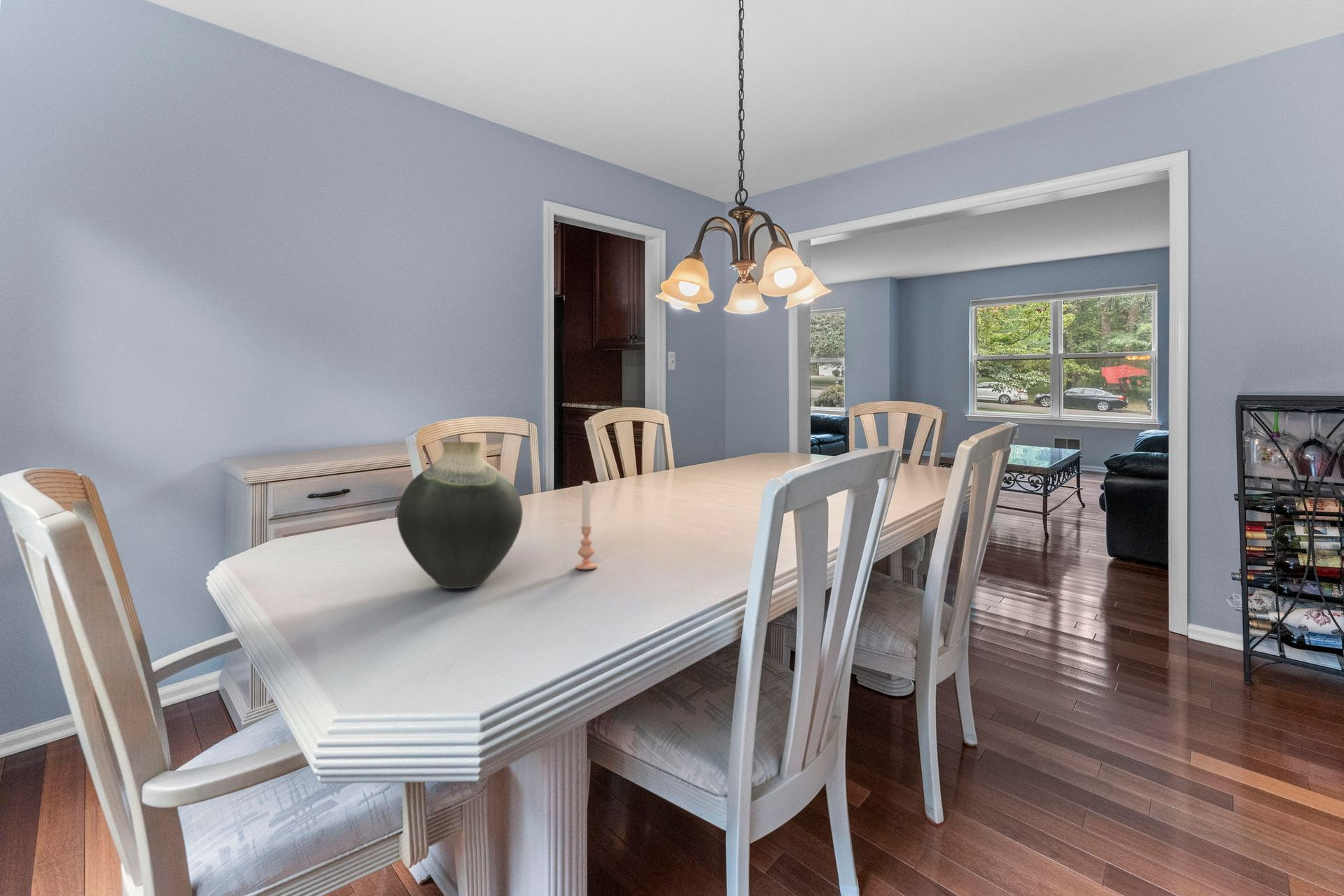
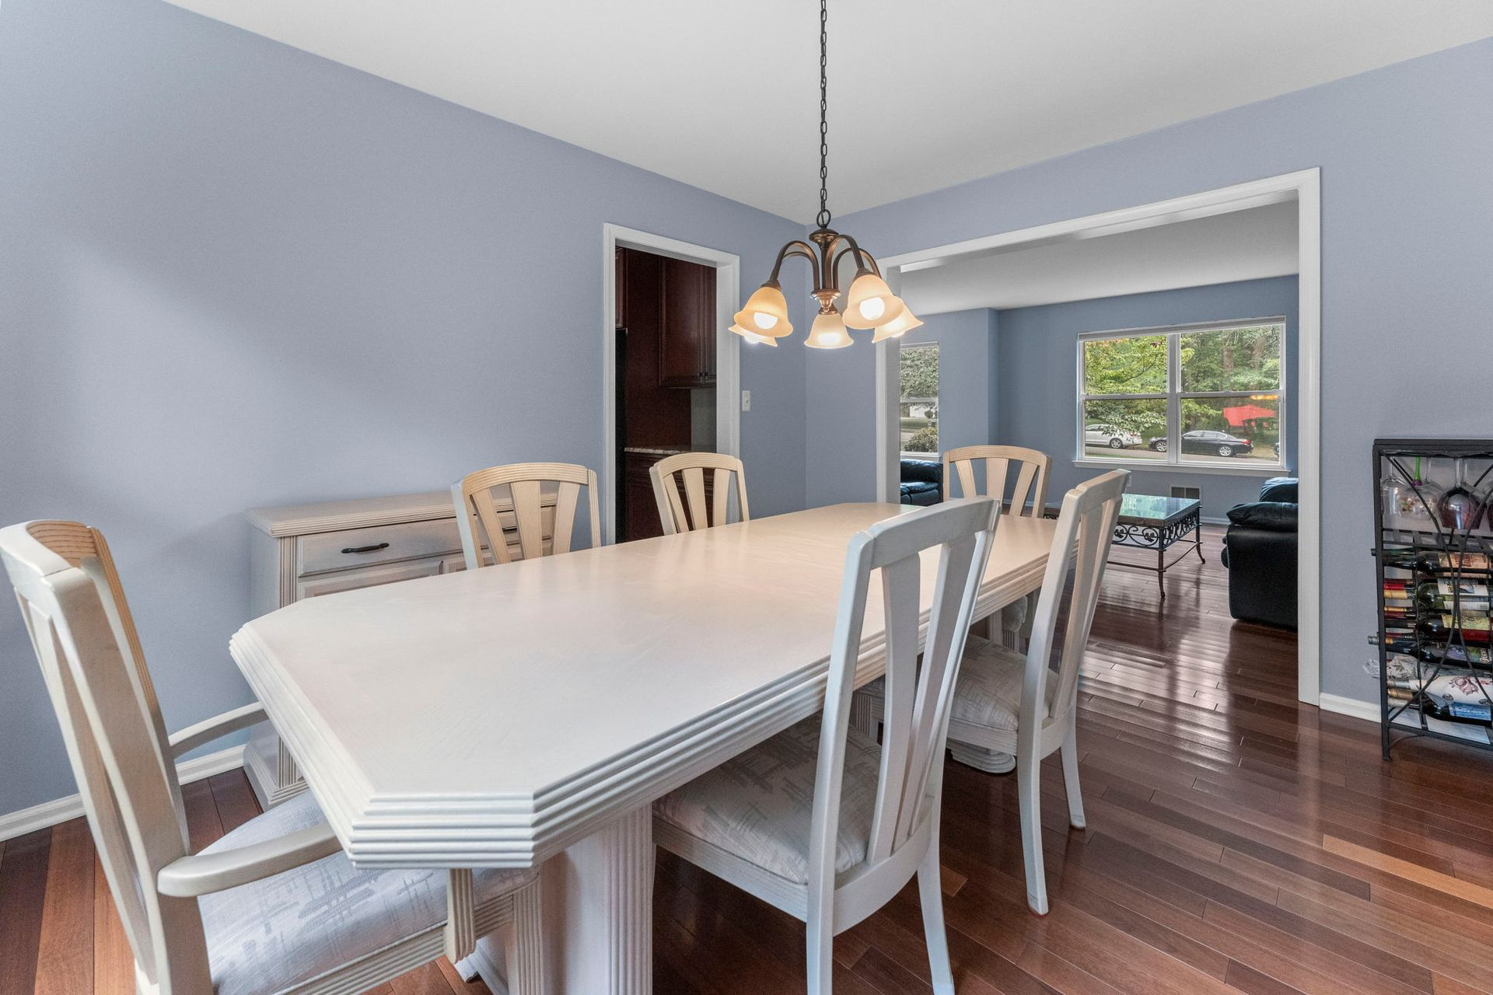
- candle [575,479,598,570]
- vase [396,441,524,589]
